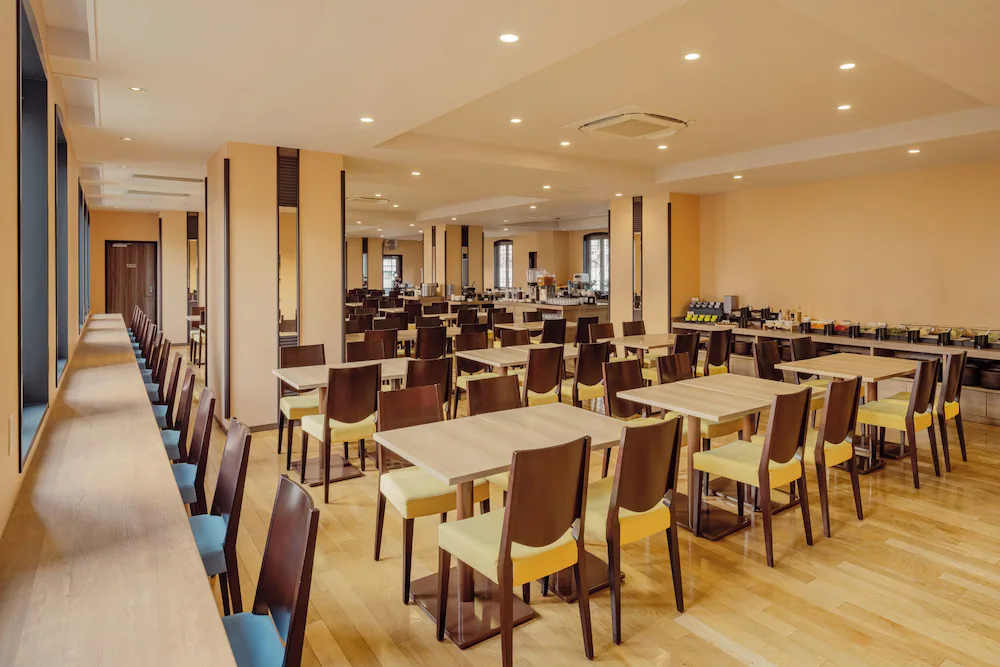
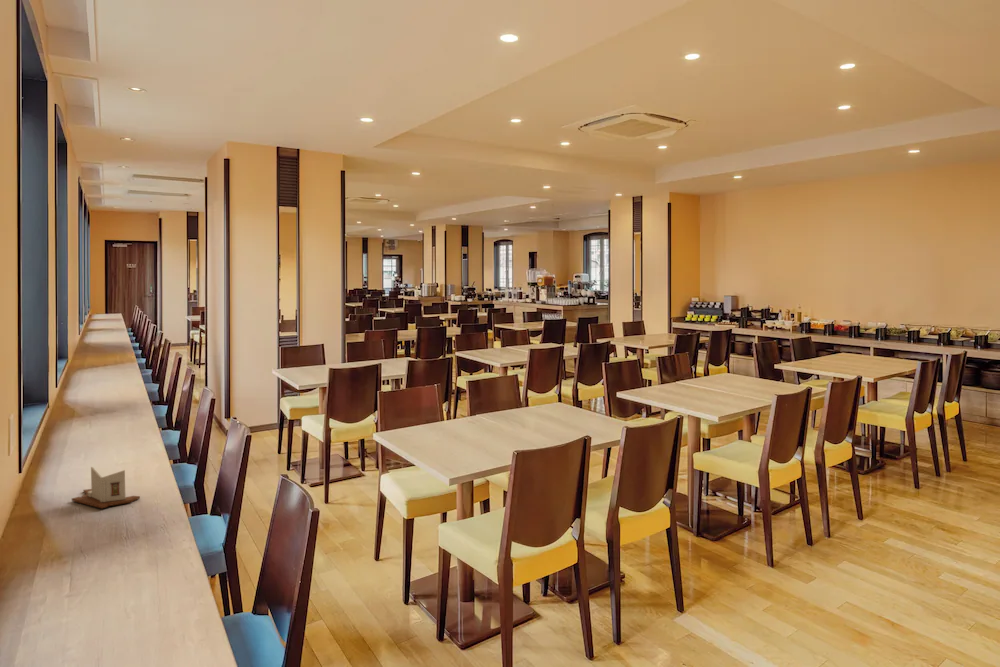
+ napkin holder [71,466,141,509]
